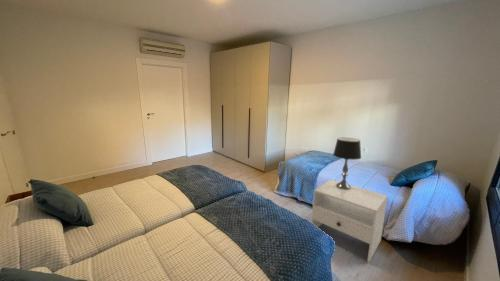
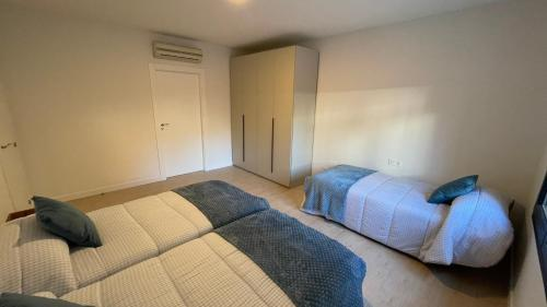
- nightstand [310,179,389,263]
- table lamp [332,137,362,190]
